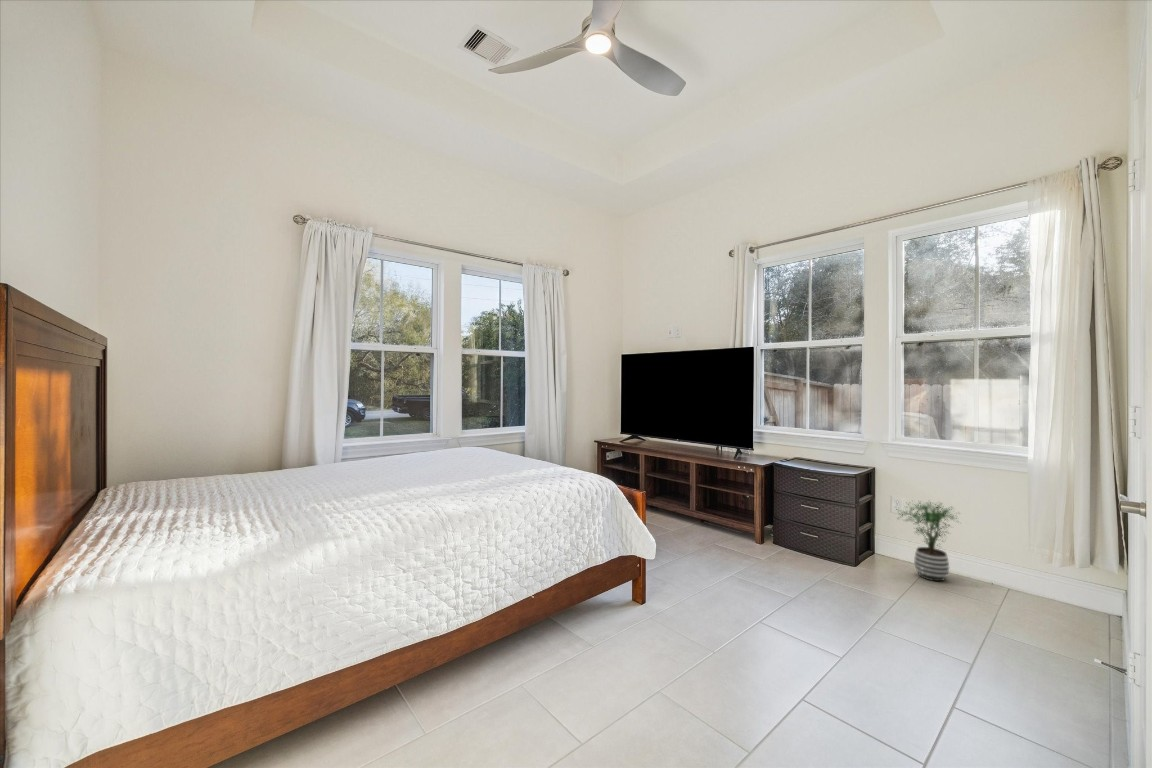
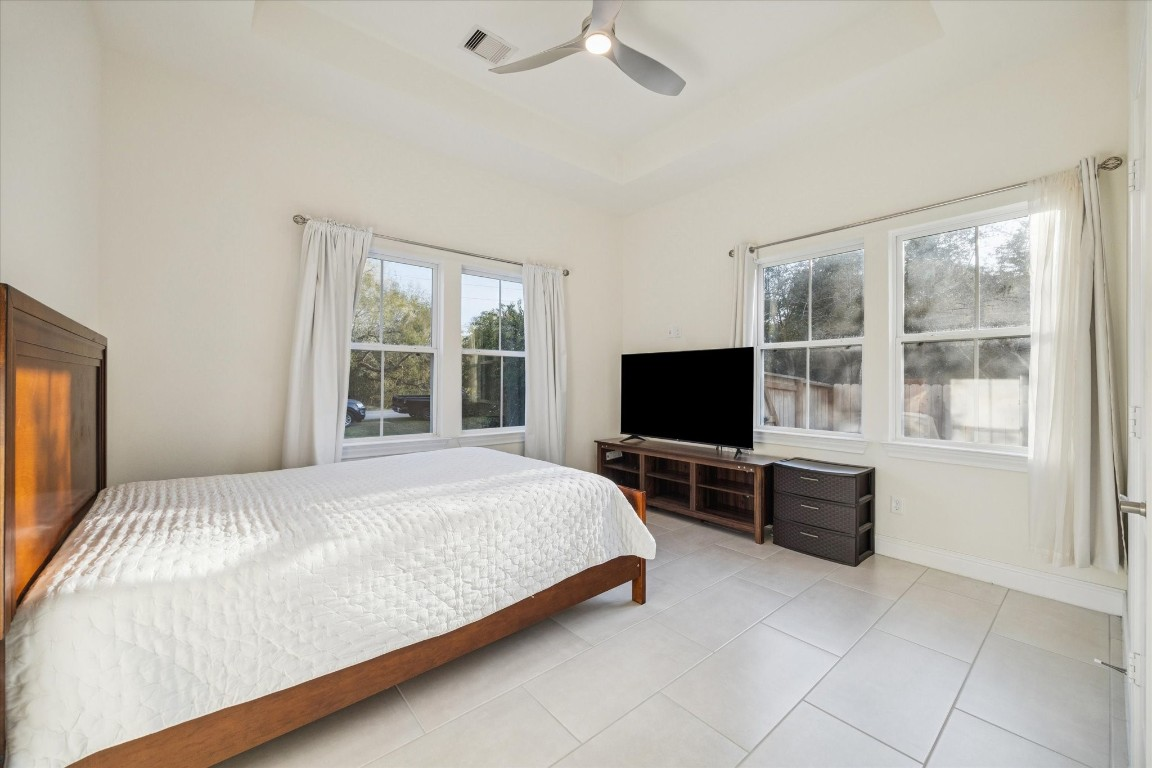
- potted plant [896,500,961,583]
